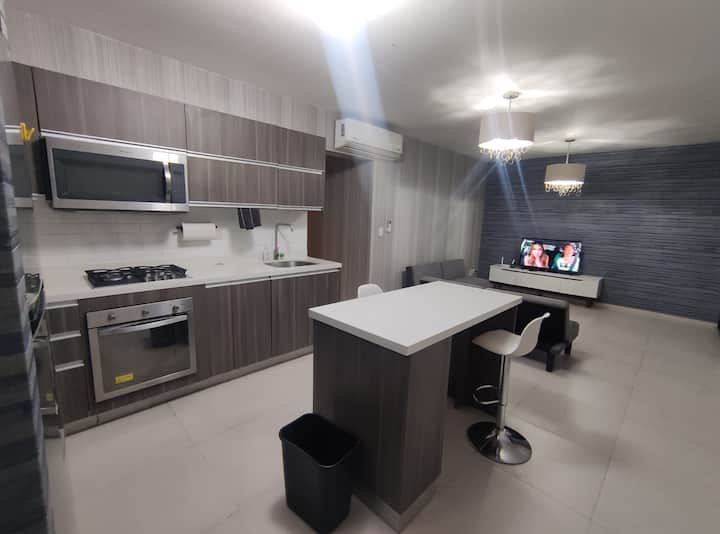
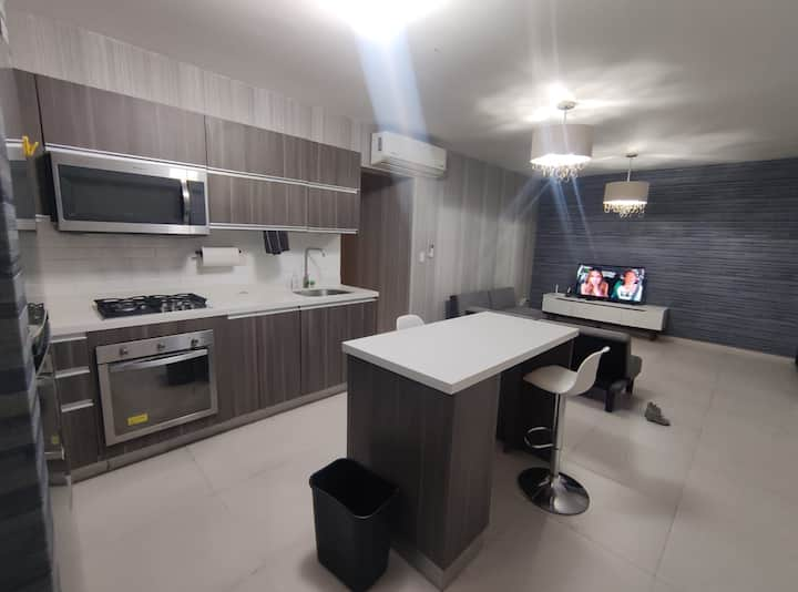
+ boots [643,401,671,427]
